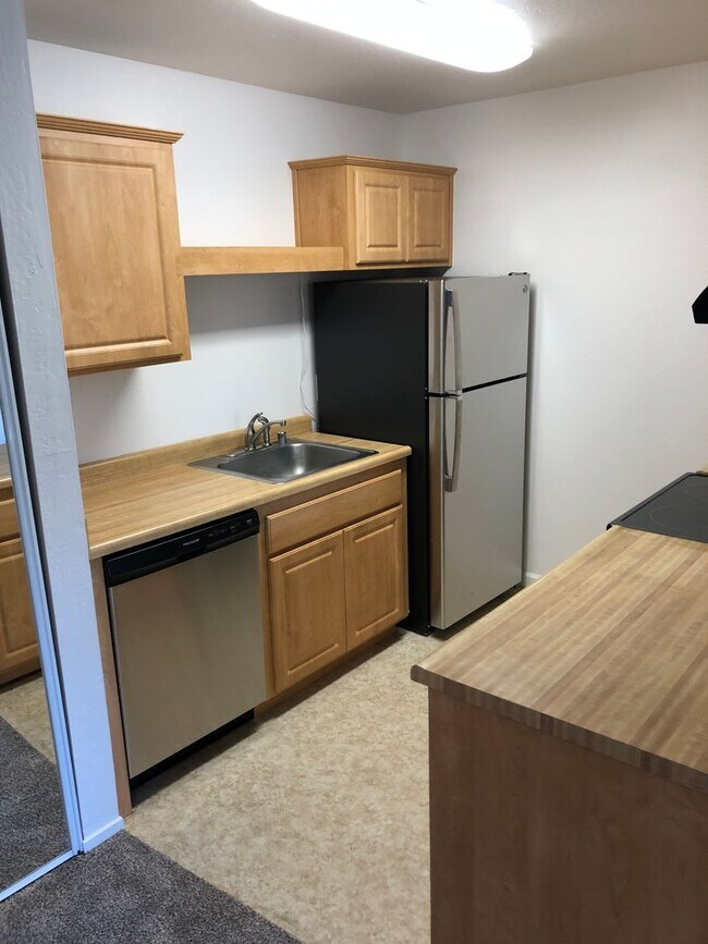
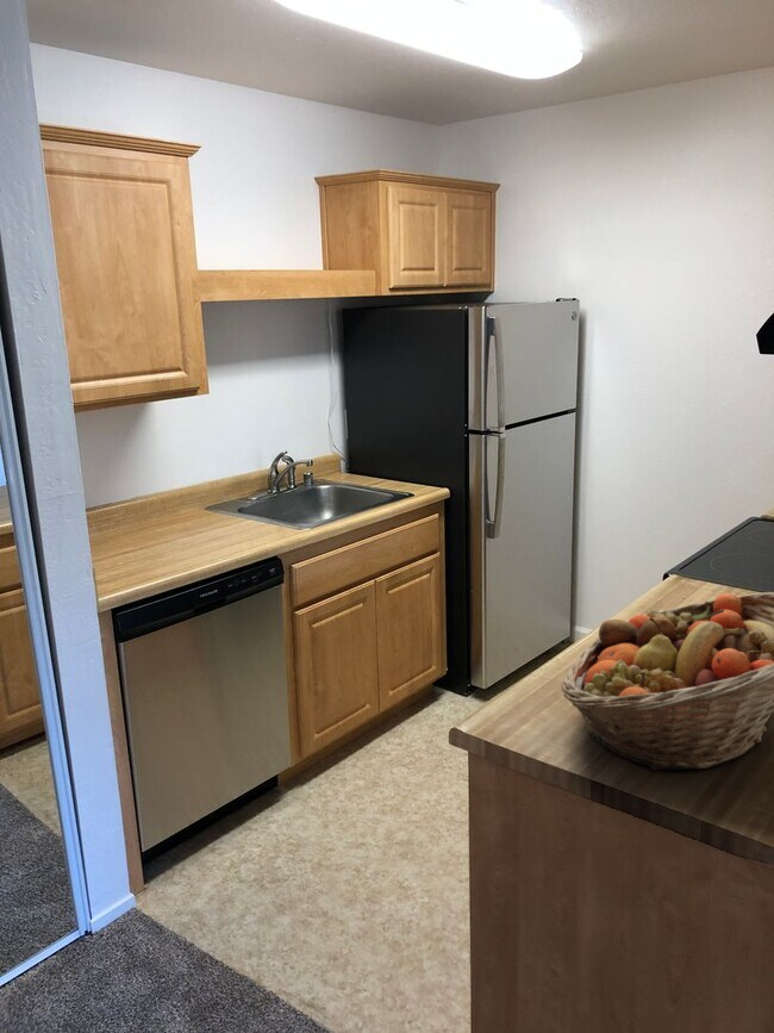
+ fruit basket [561,591,774,772]
